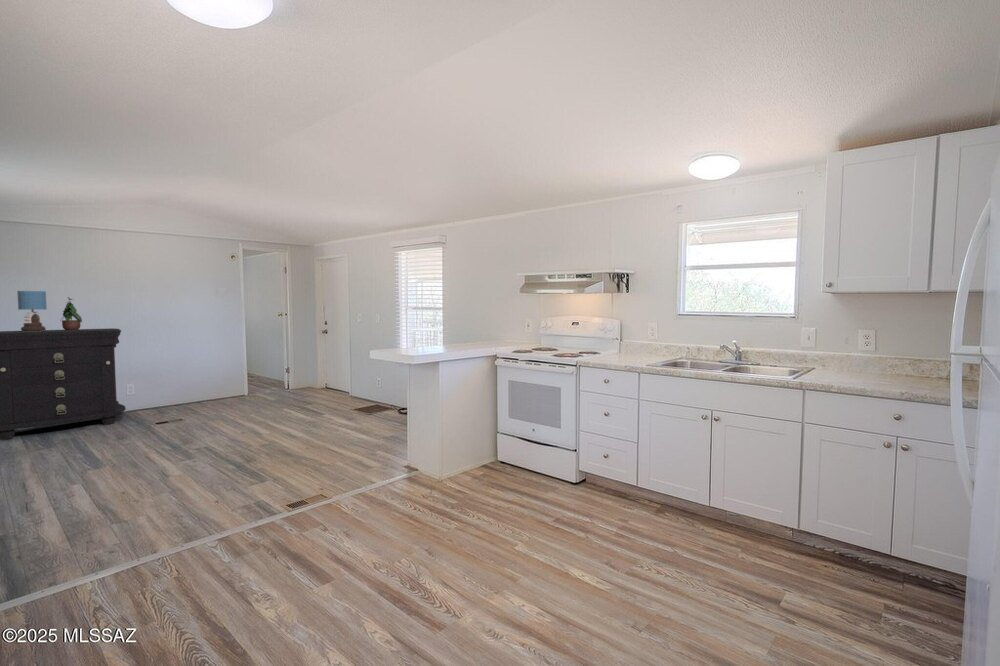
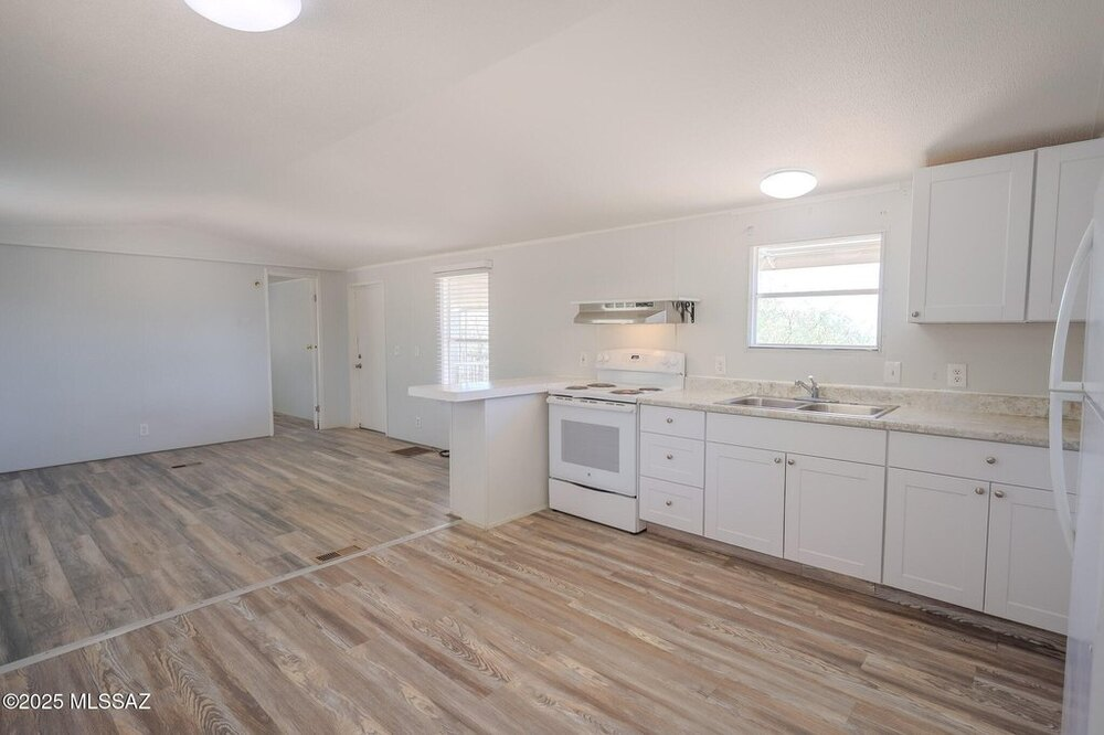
- dresser [0,327,127,441]
- potted plant [59,296,83,330]
- table lamp [16,290,48,332]
